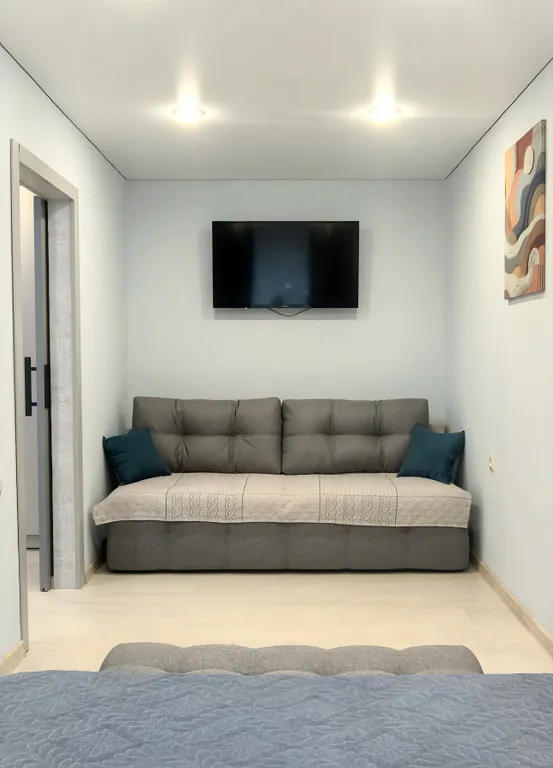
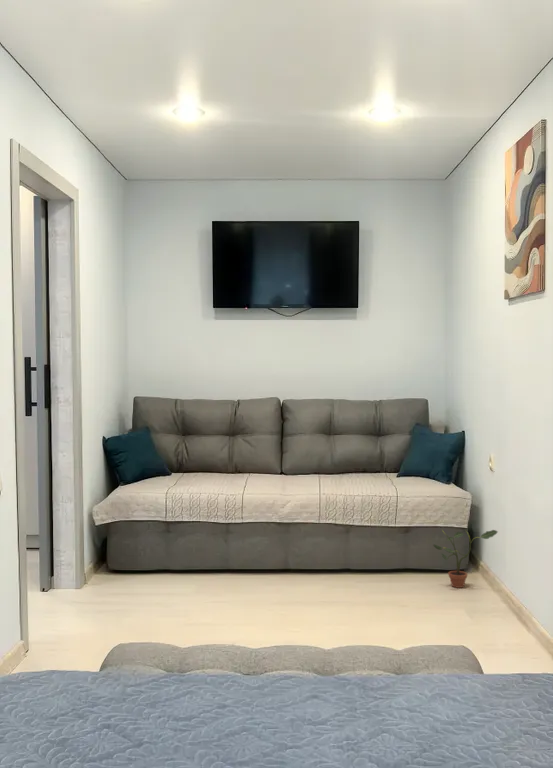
+ potted plant [432,529,499,589]
